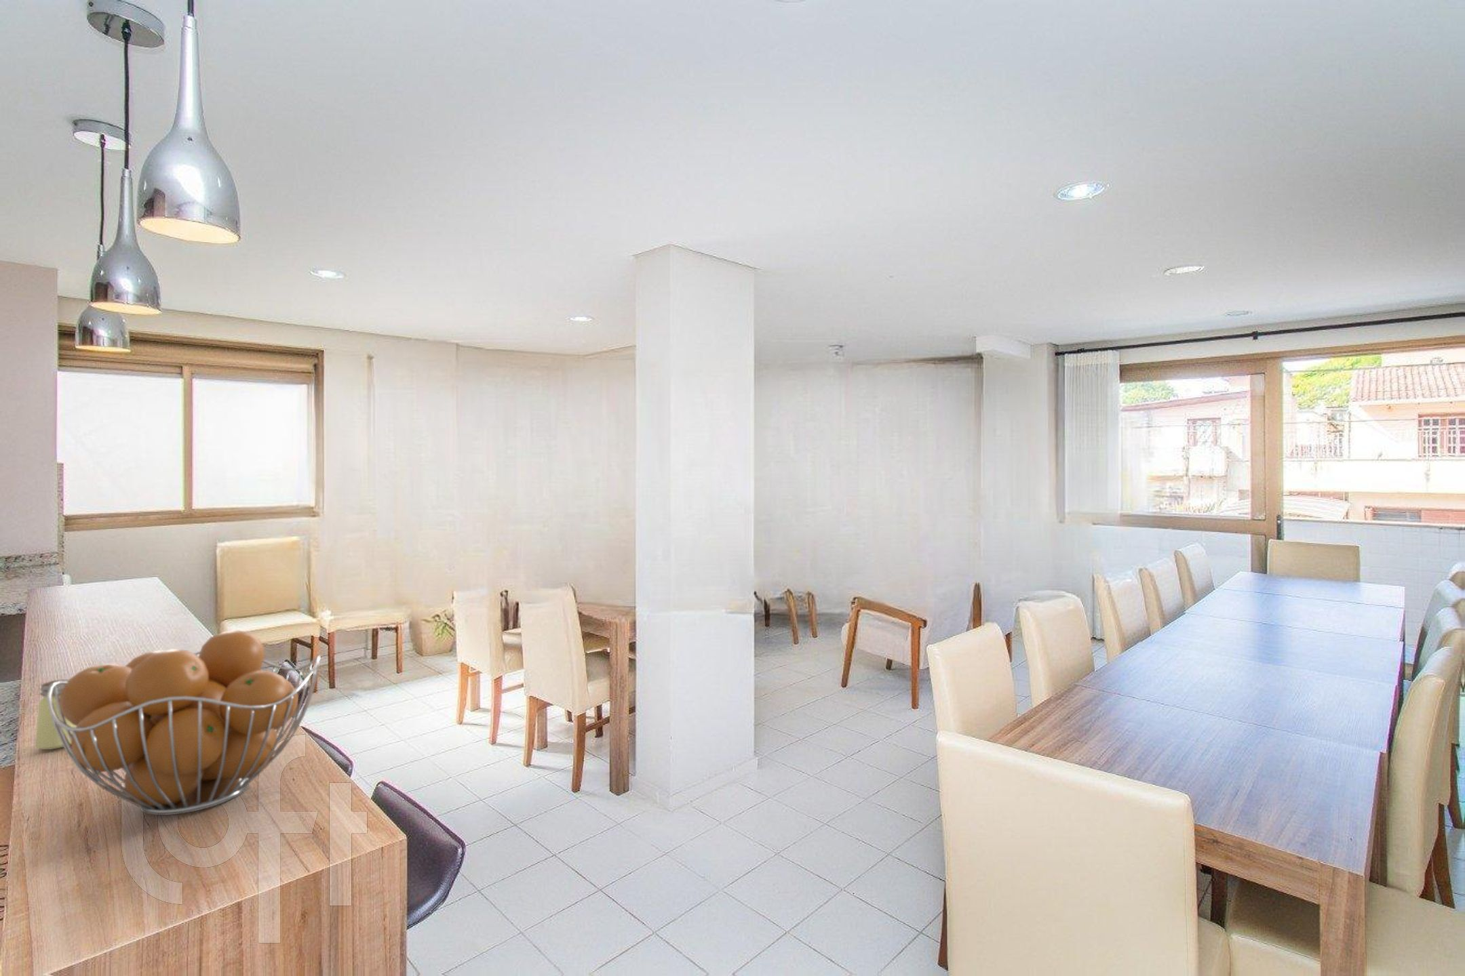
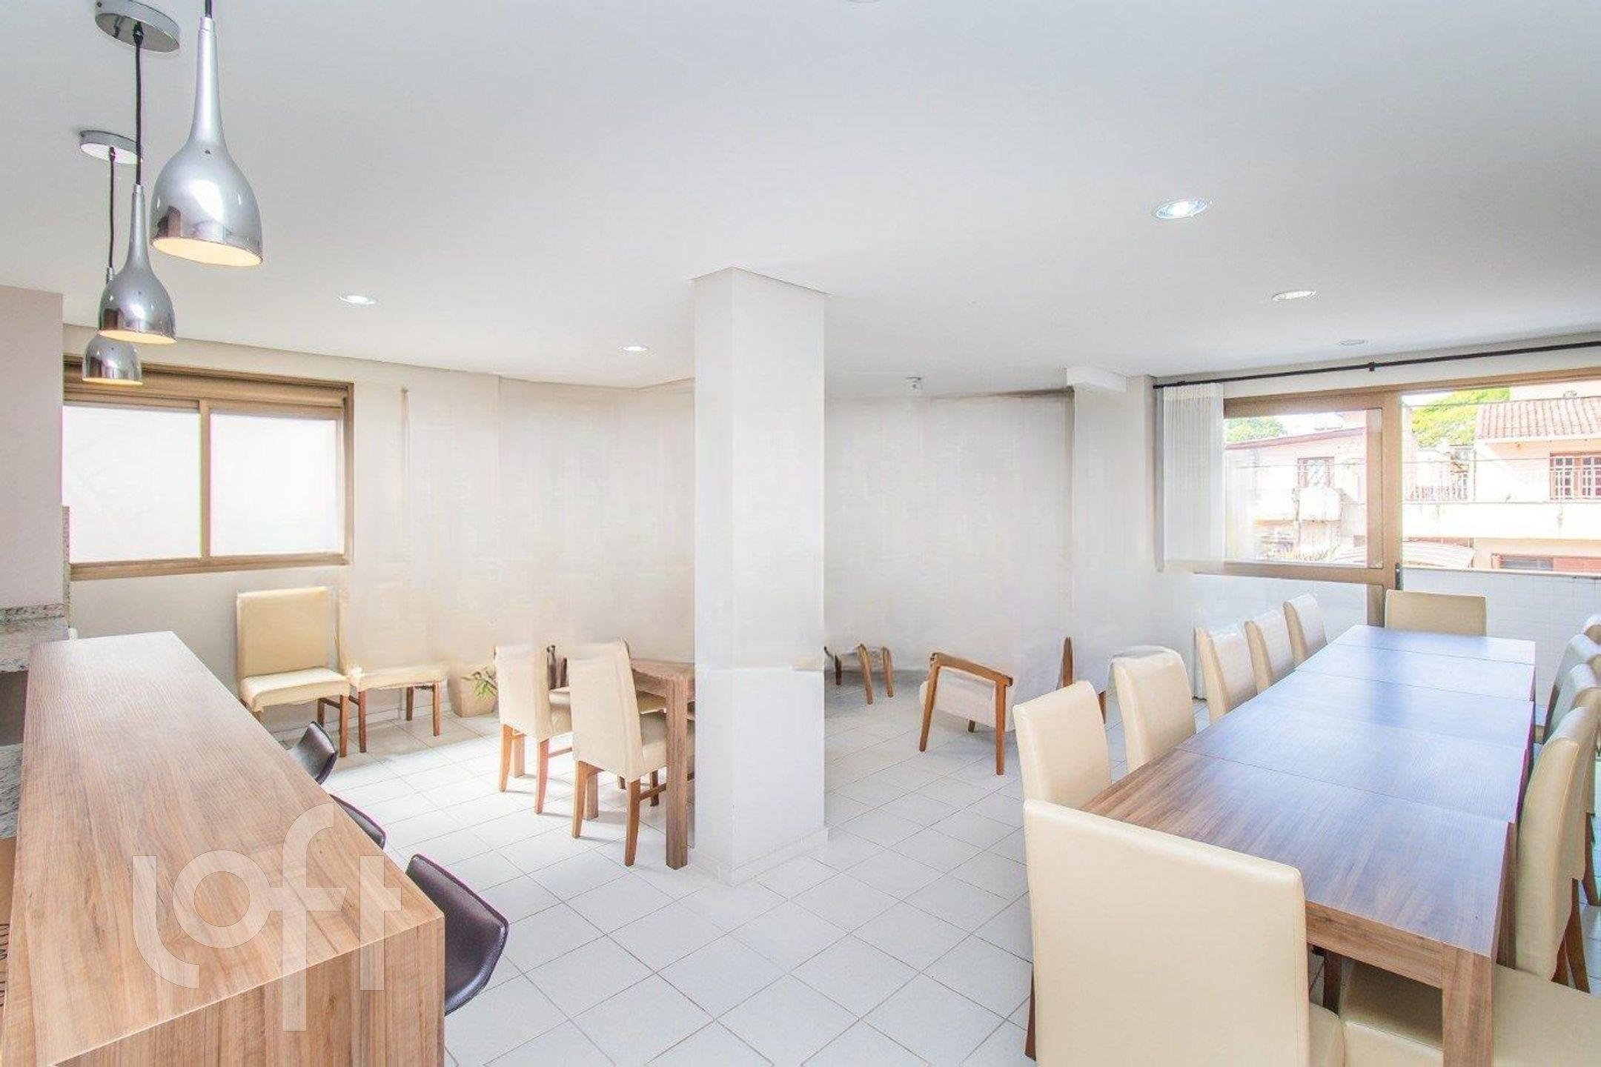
- fruit basket [47,630,322,816]
- saltshaker [34,679,76,751]
